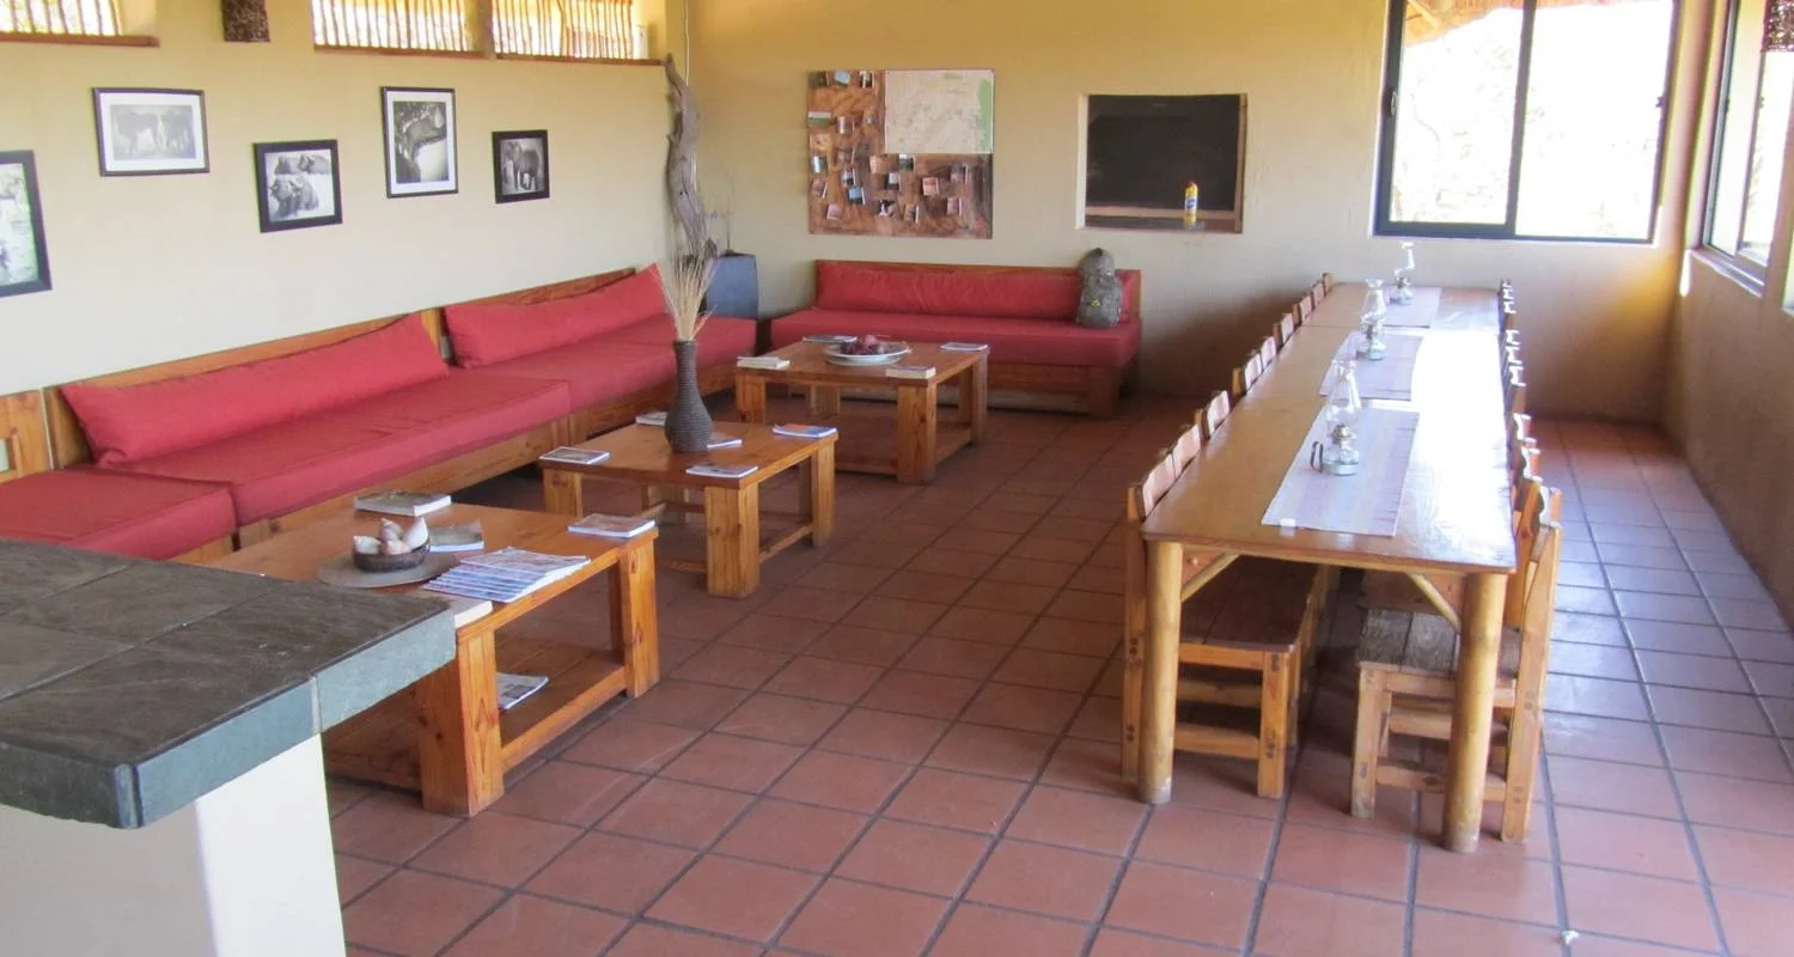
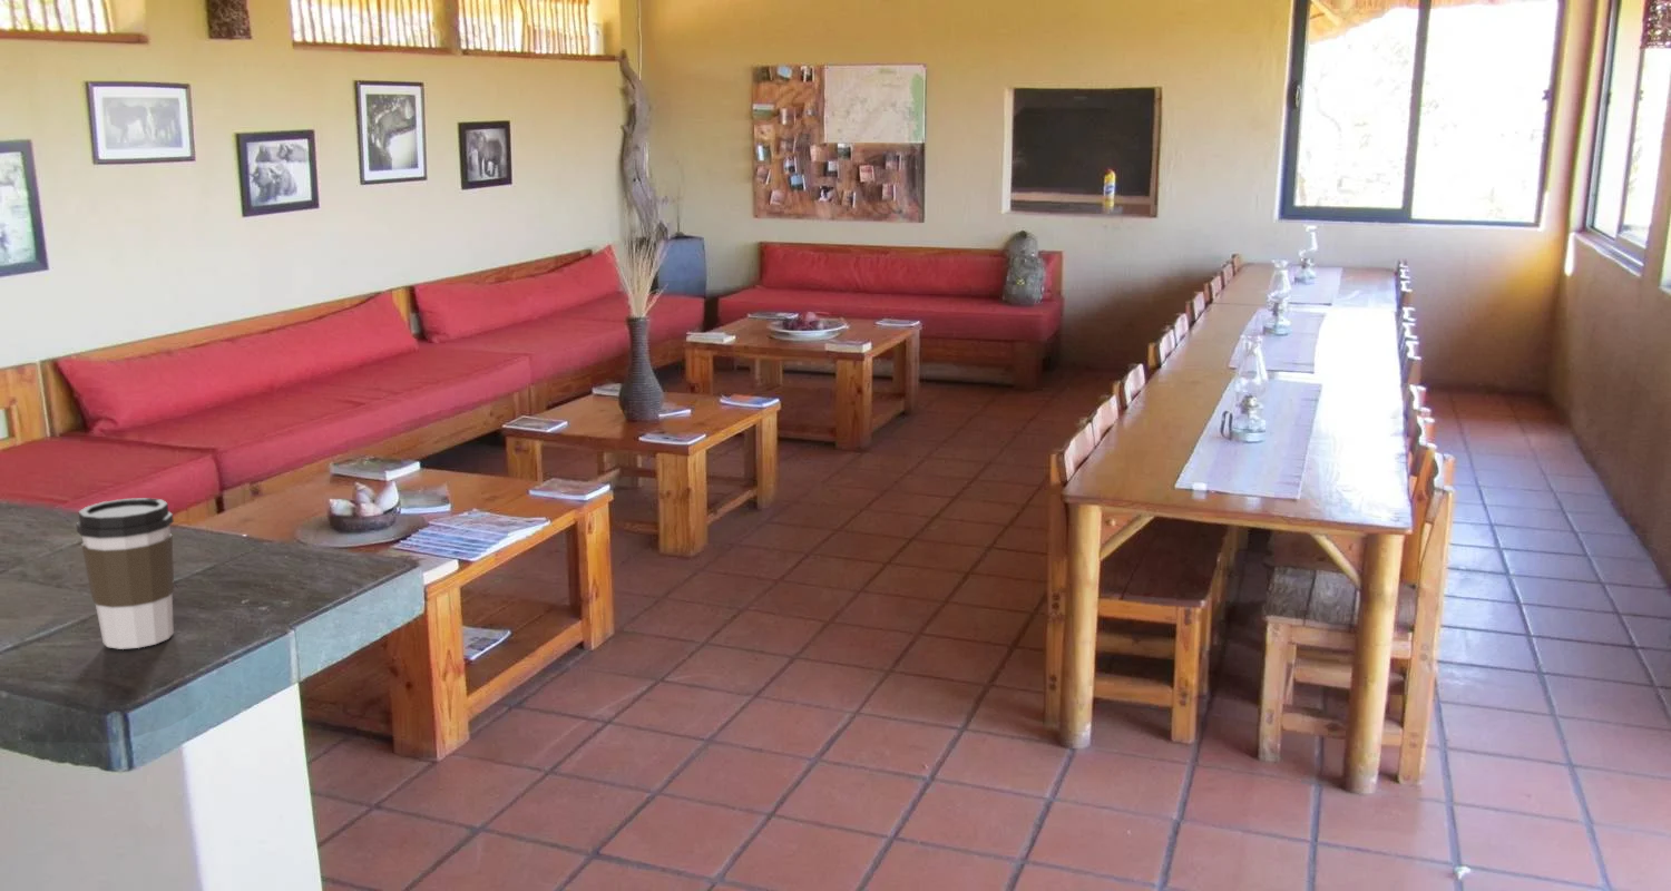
+ coffee cup [76,497,175,650]
